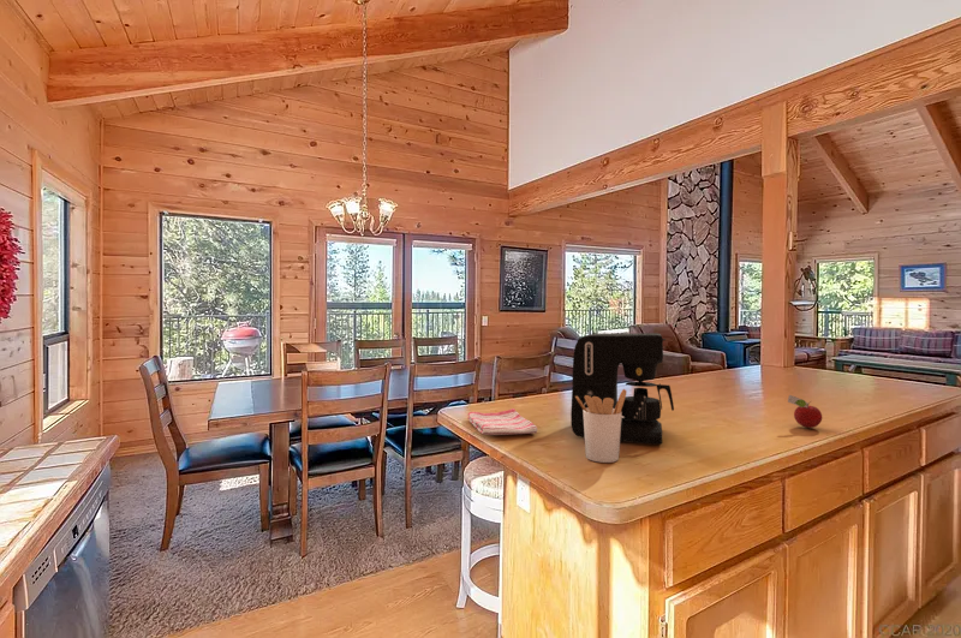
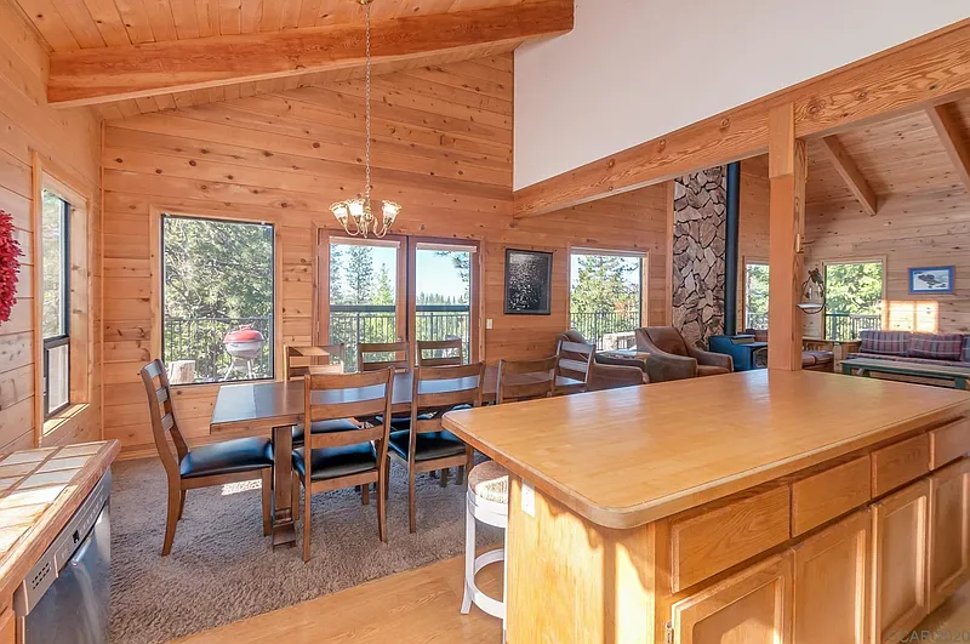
- dish towel [467,407,538,436]
- utensil holder [575,388,628,464]
- coffee maker [569,332,675,446]
- fruit [787,394,823,429]
